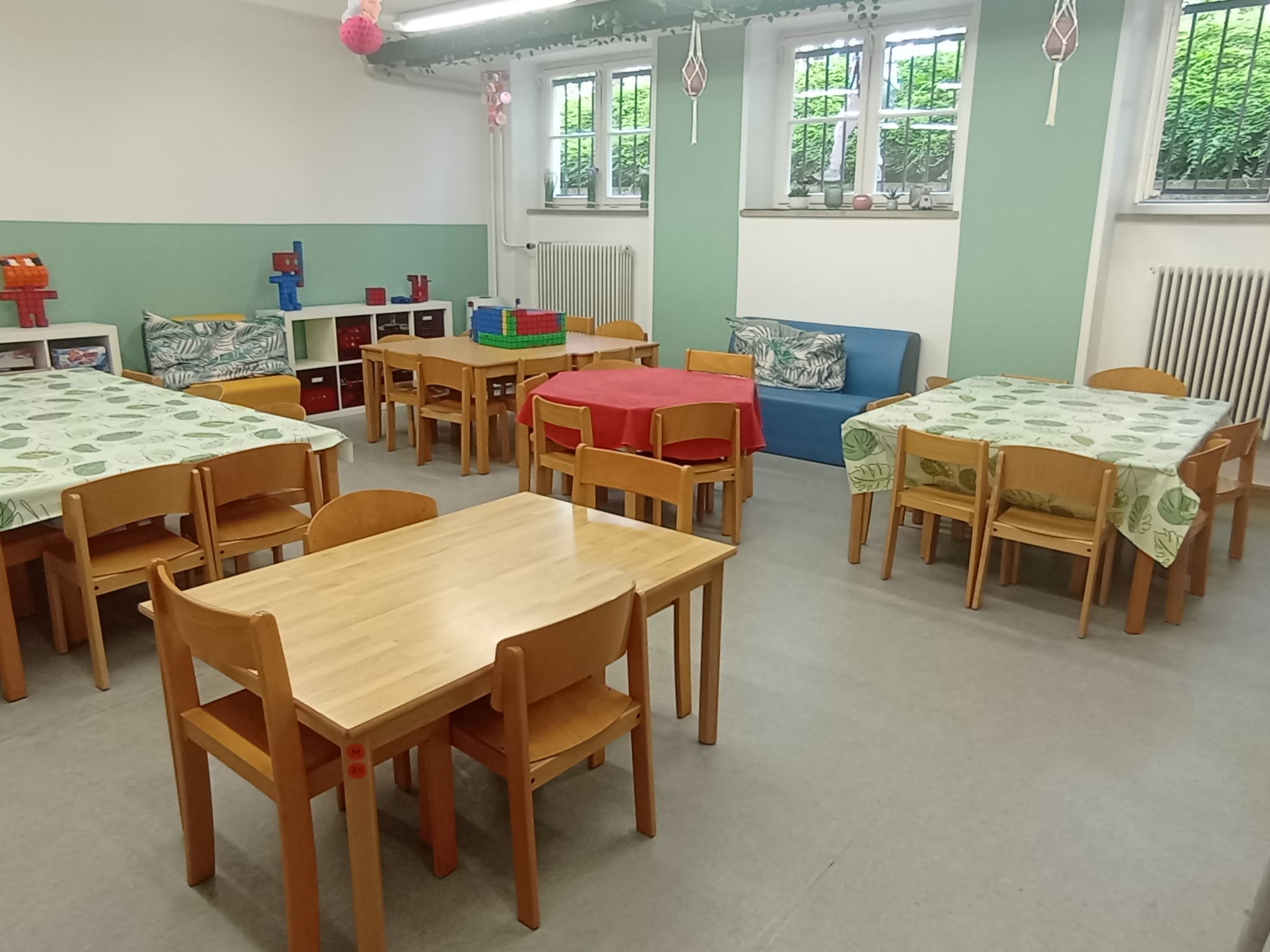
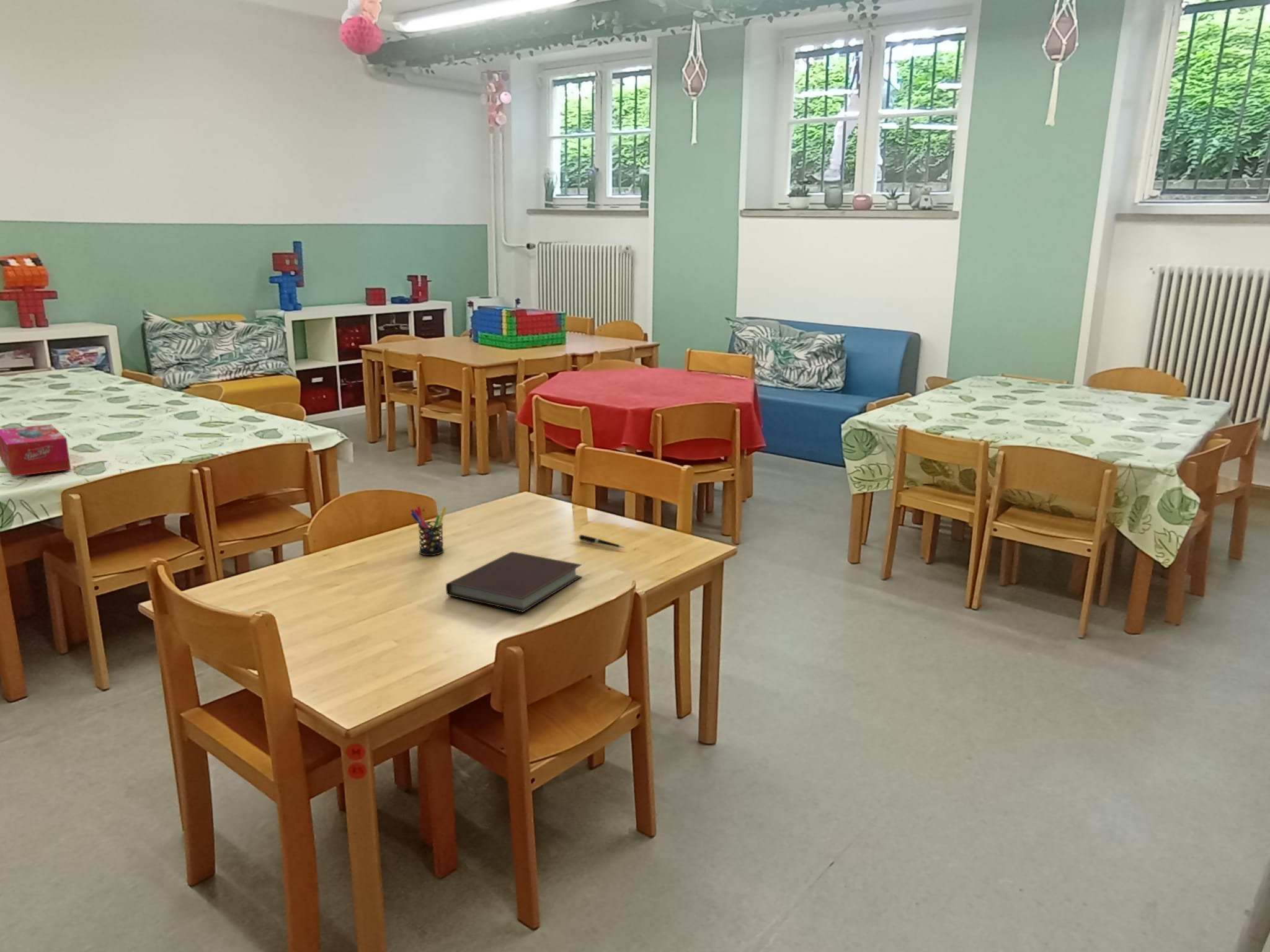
+ pen holder [410,505,447,556]
+ tissue box [0,424,71,477]
+ pen [578,534,626,549]
+ notebook [445,551,582,613]
